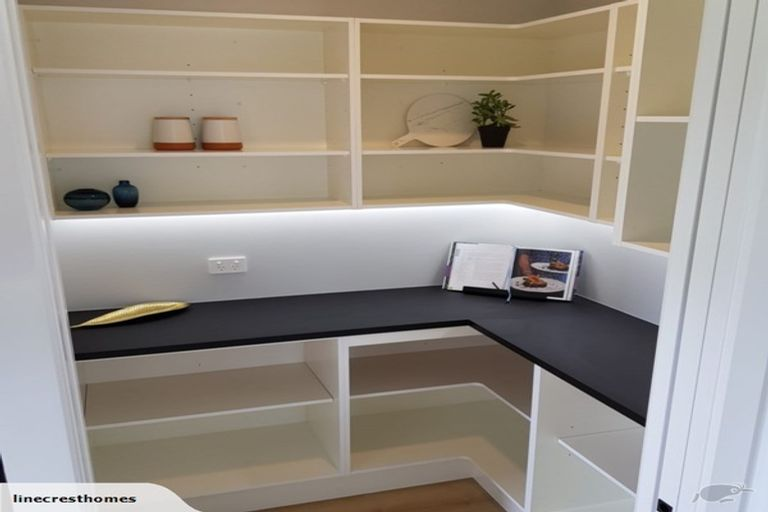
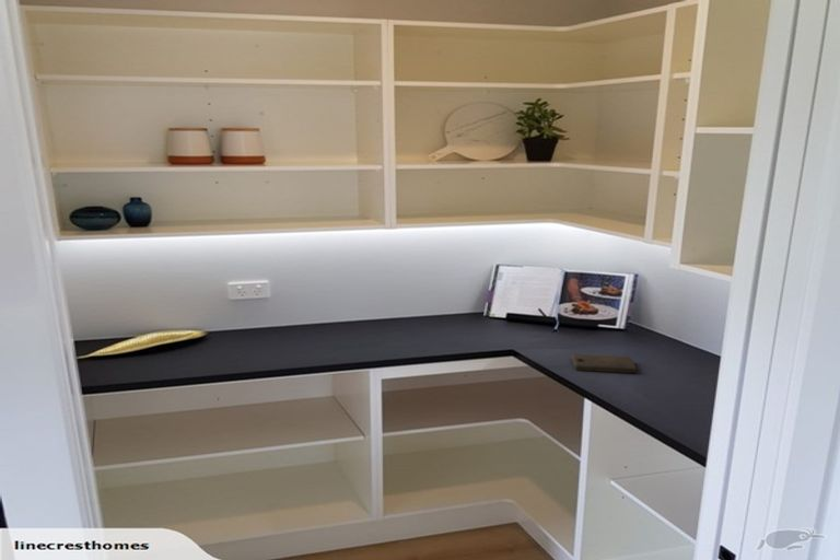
+ cutting board [571,353,638,374]
